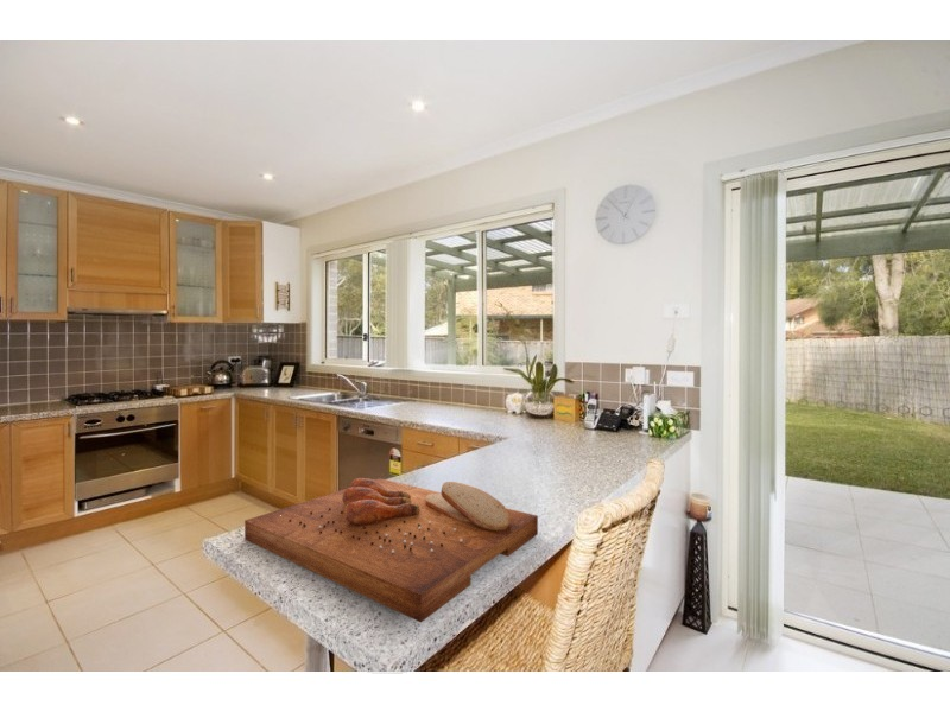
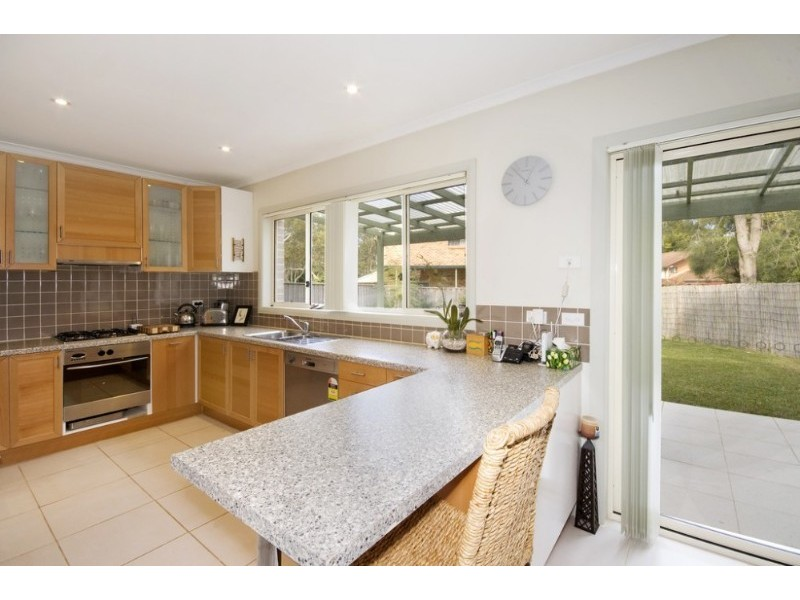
- cutting board [243,477,539,624]
